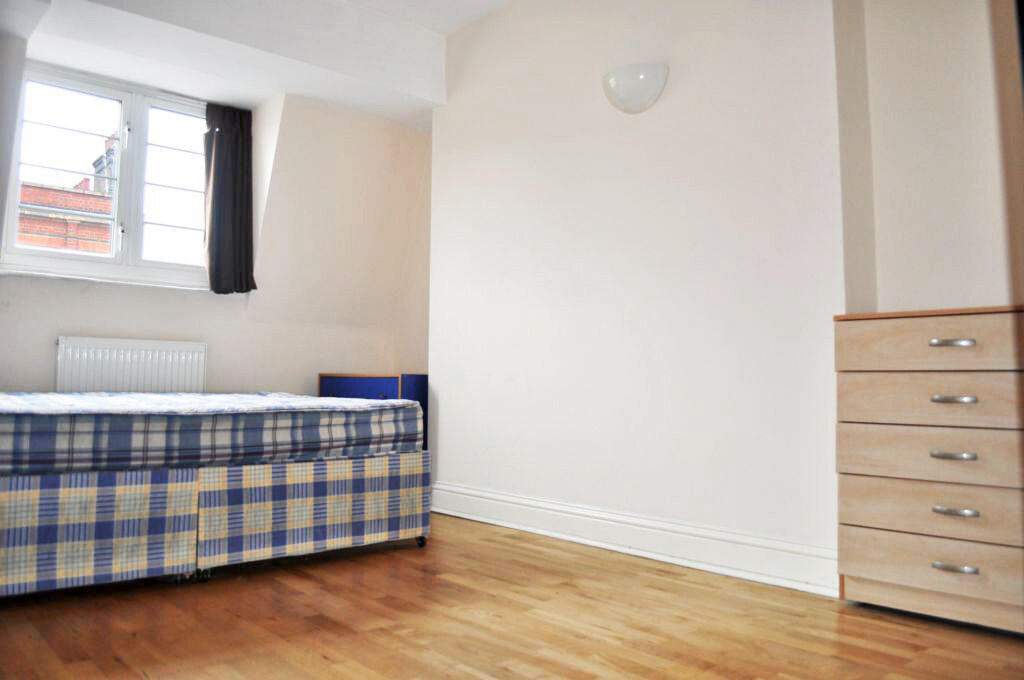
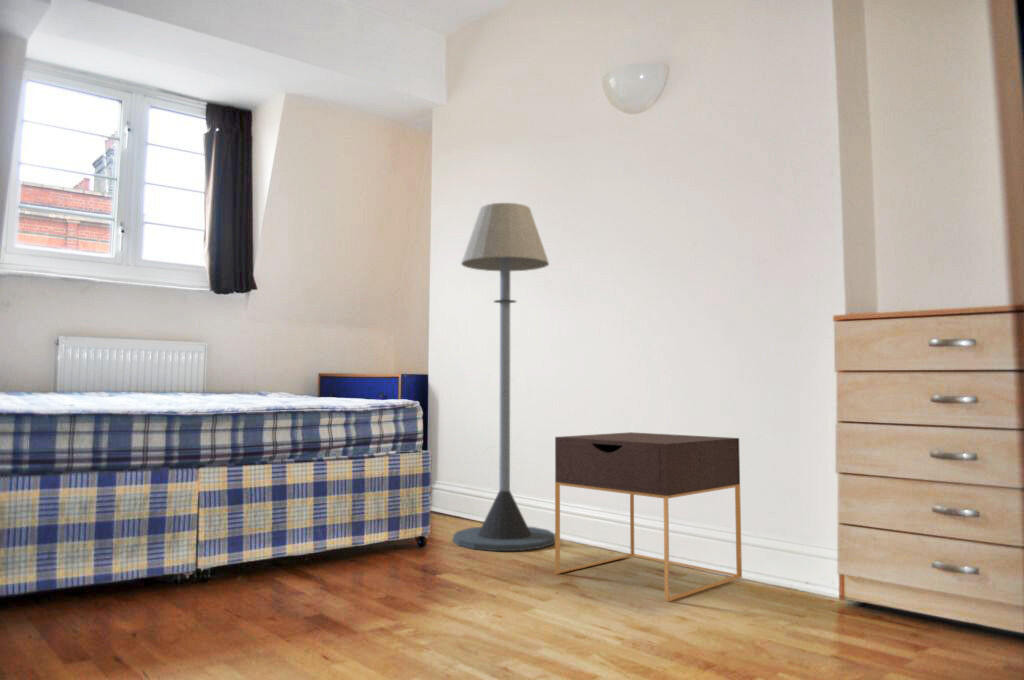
+ floor lamp [452,202,555,552]
+ nightstand [554,431,743,603]
